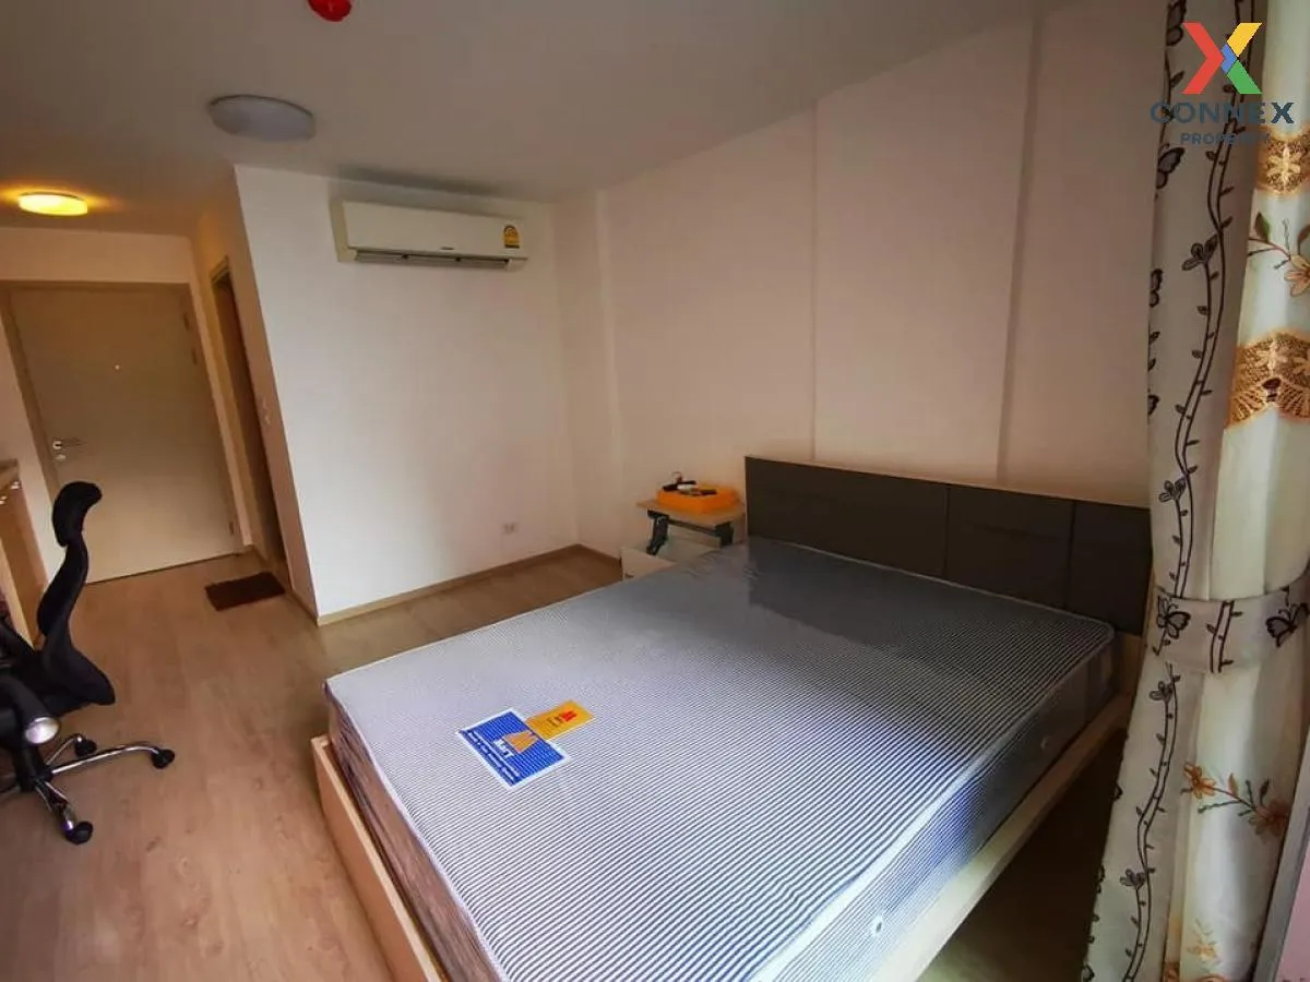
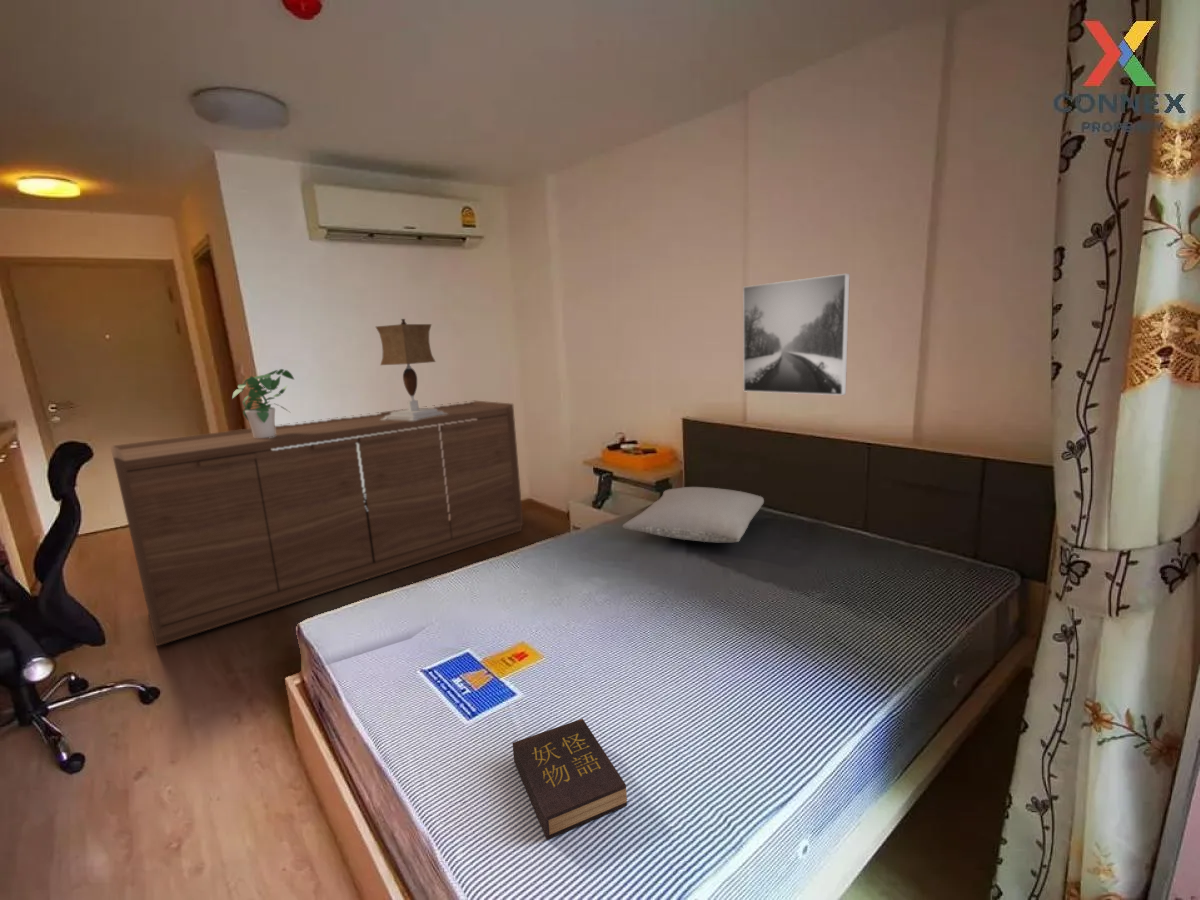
+ pillow [621,486,765,543]
+ potted plant [231,368,295,439]
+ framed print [742,273,851,396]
+ table lamp [375,318,448,421]
+ sideboard [109,400,524,647]
+ hardback book [512,718,628,841]
